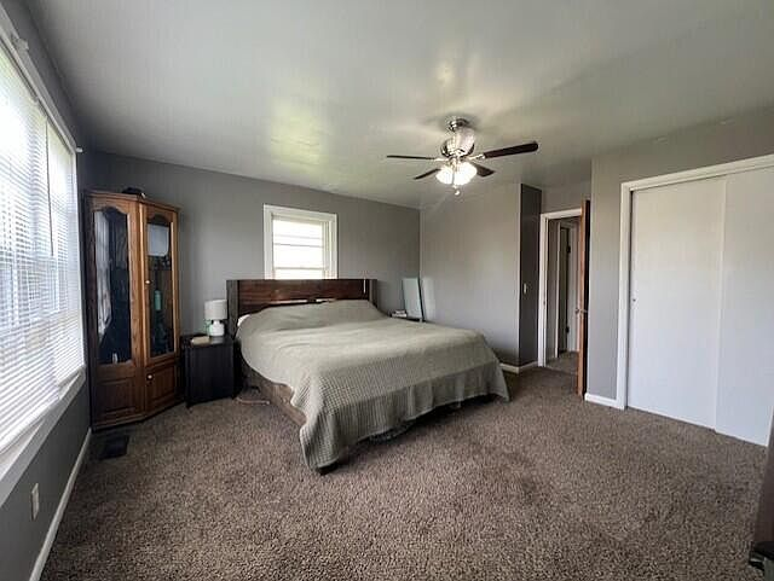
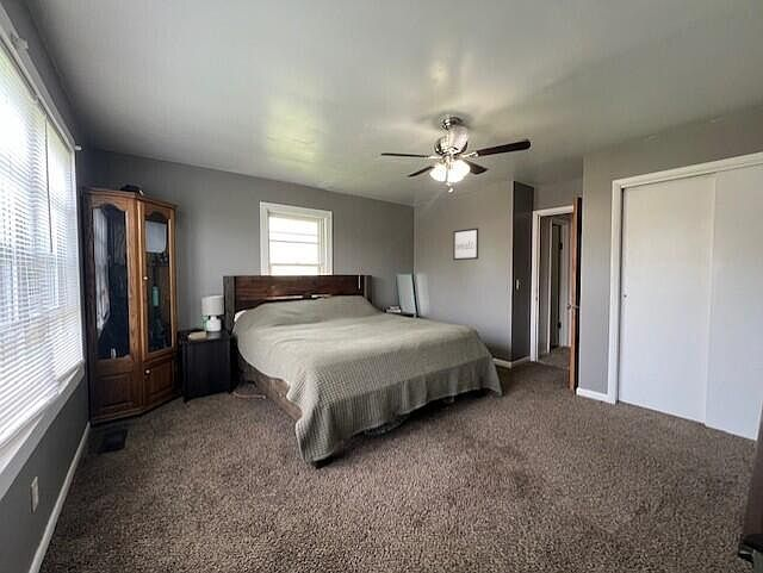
+ wall art [452,226,479,261]
